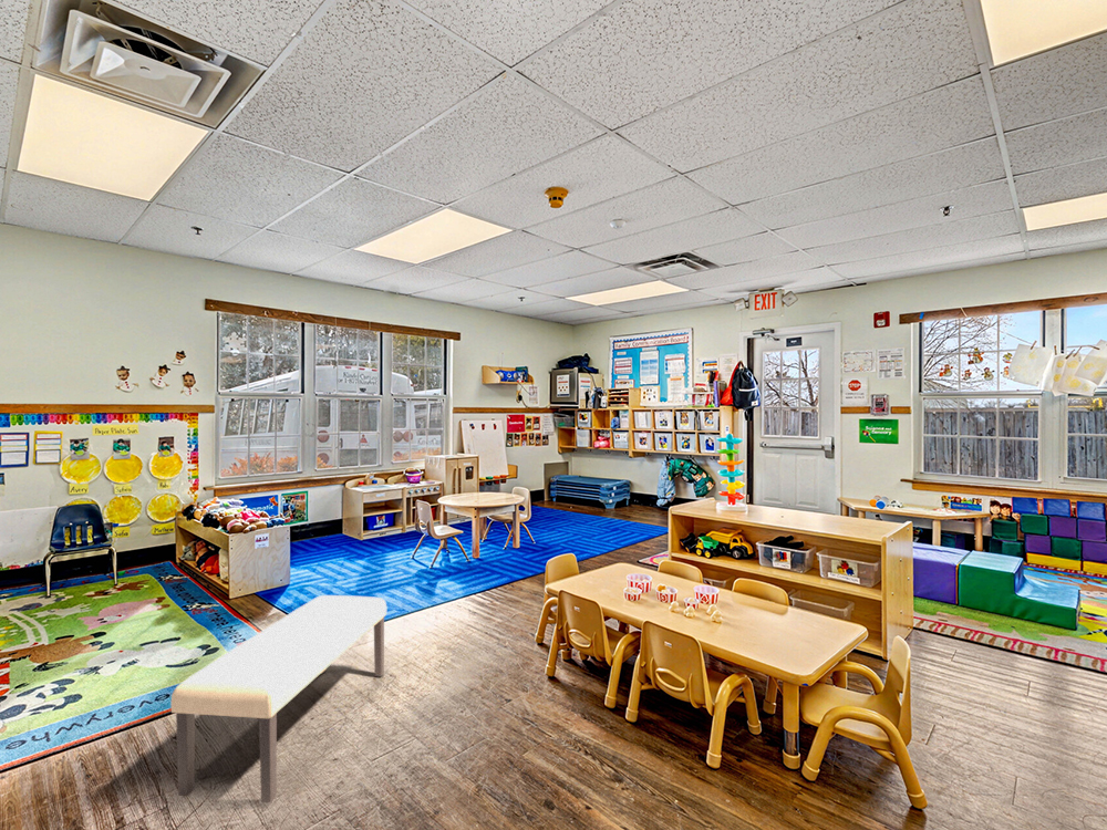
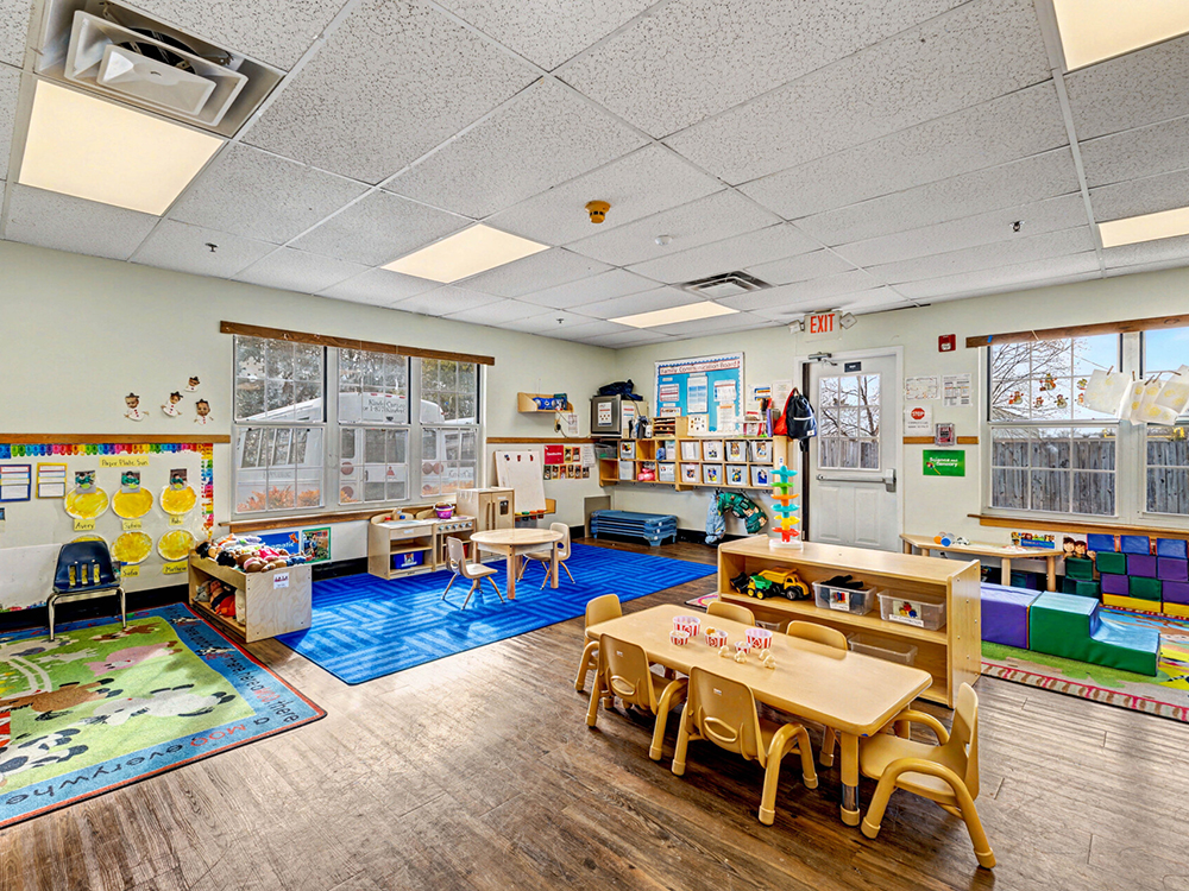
- bench [169,594,387,805]
